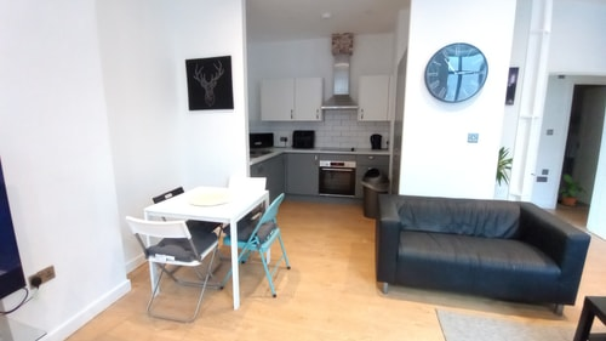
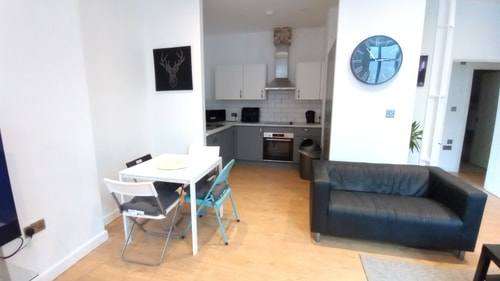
- potted plant [556,174,588,206]
